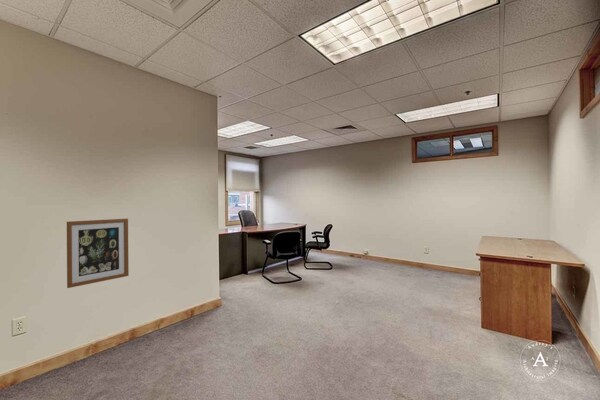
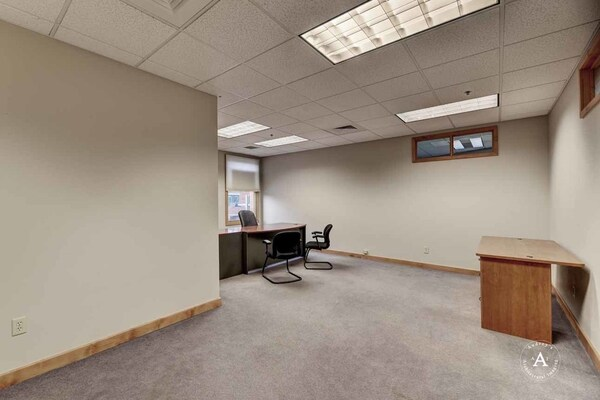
- wall art [66,218,130,289]
